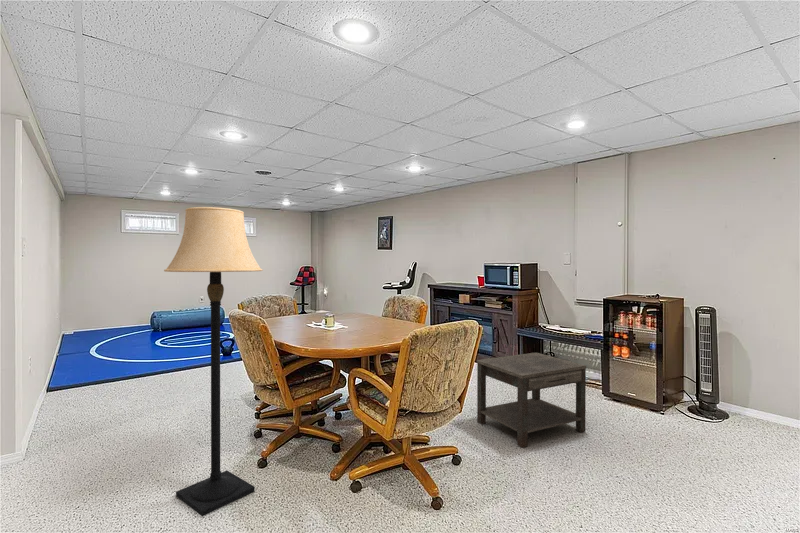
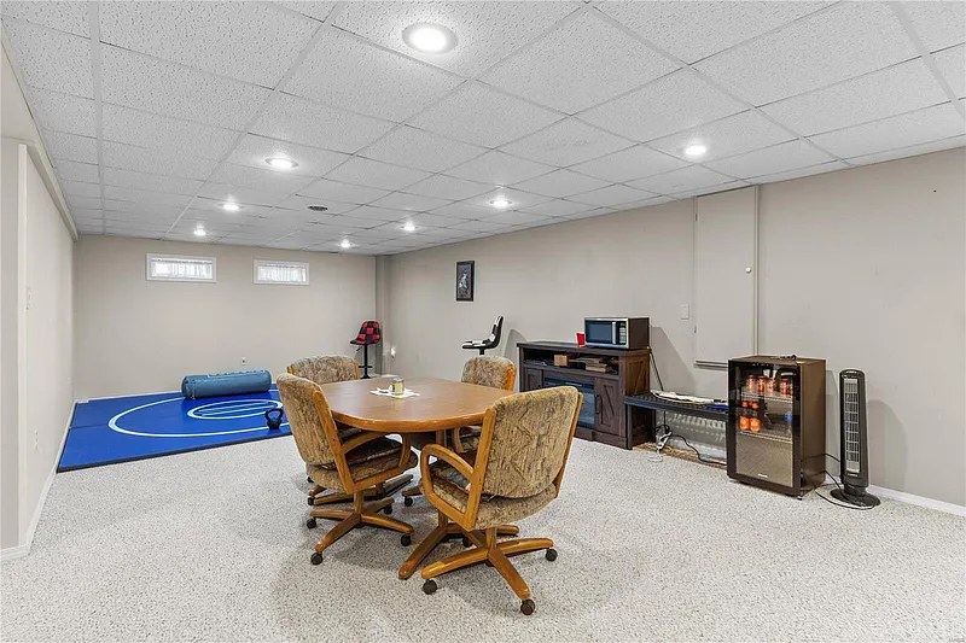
- side table [476,352,587,449]
- lamp [163,206,264,517]
